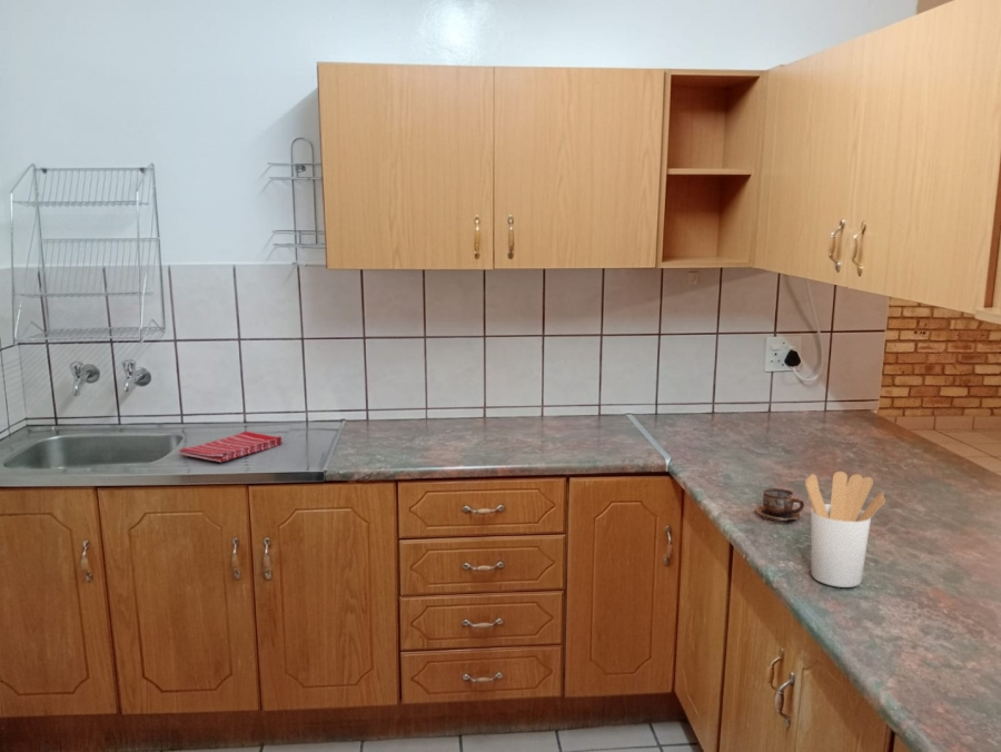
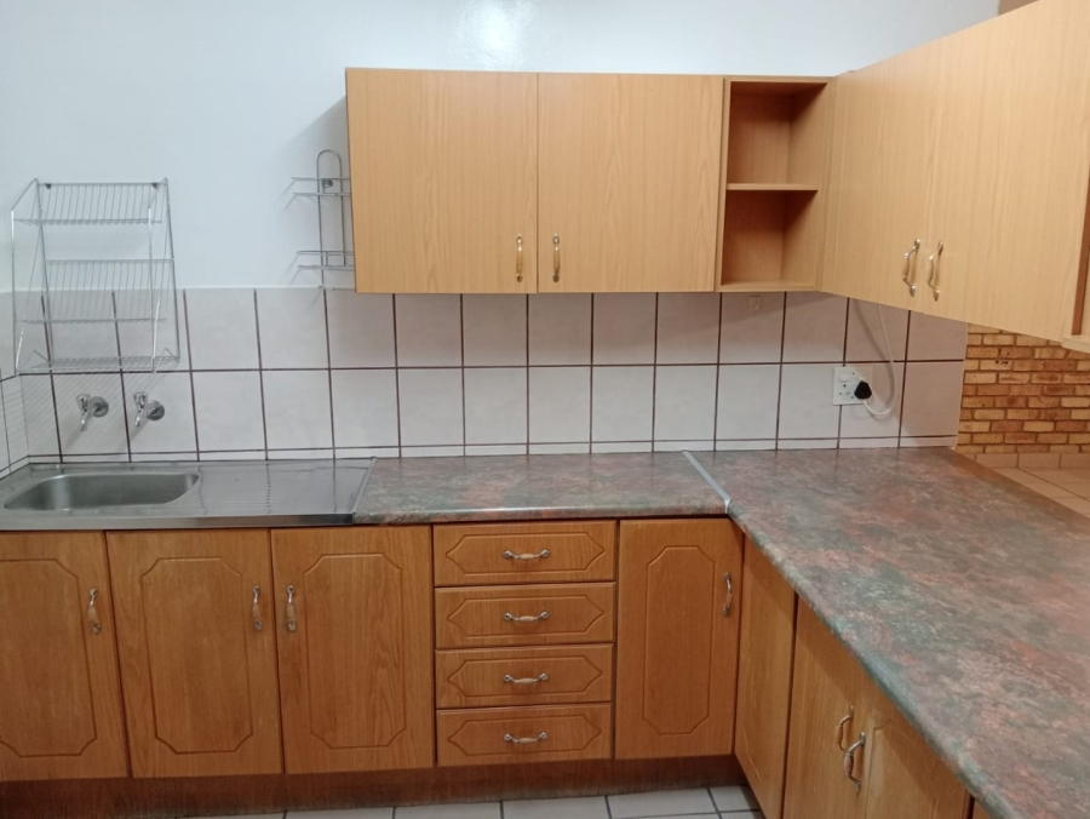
- dish towel [177,431,284,463]
- cup [754,487,805,522]
- utensil holder [804,471,886,588]
